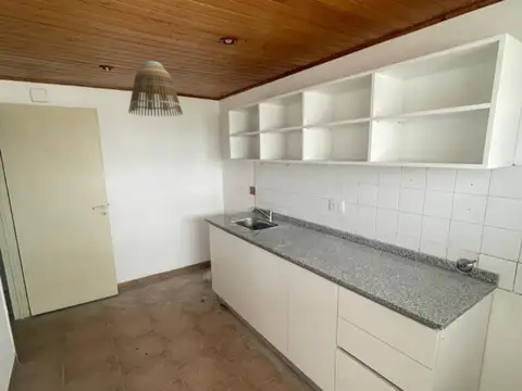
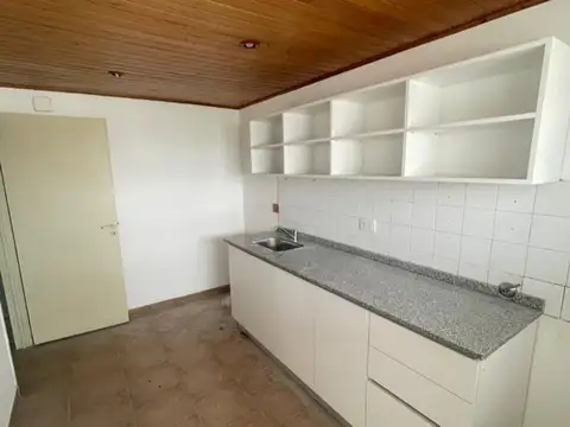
- lamp shade [127,60,184,117]
